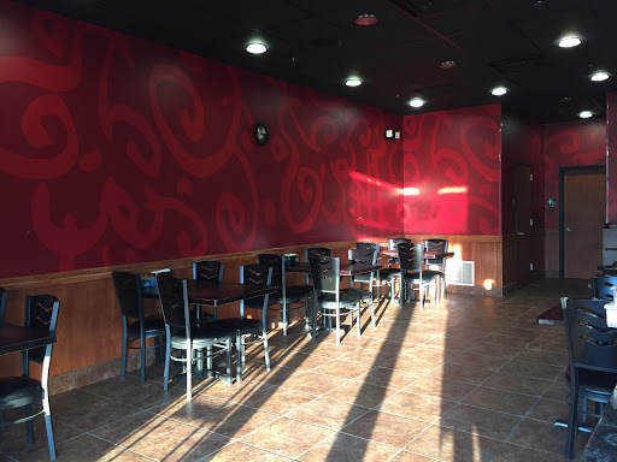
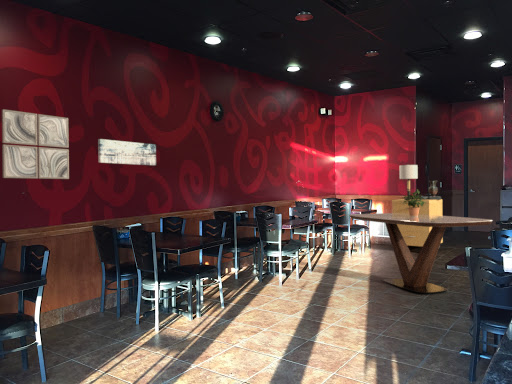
+ potted plant [401,188,426,217]
+ decorative urn [420,180,442,200]
+ storage cabinet [391,198,444,249]
+ dining table [349,212,494,294]
+ wall art [97,138,157,166]
+ wall art [1,108,70,180]
+ lamp [399,163,419,200]
